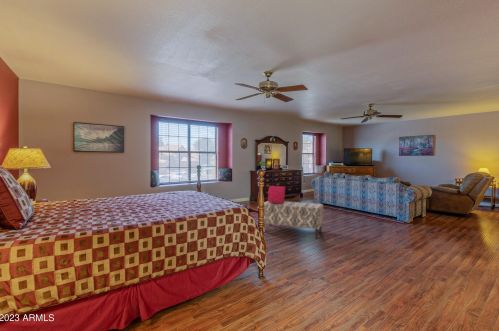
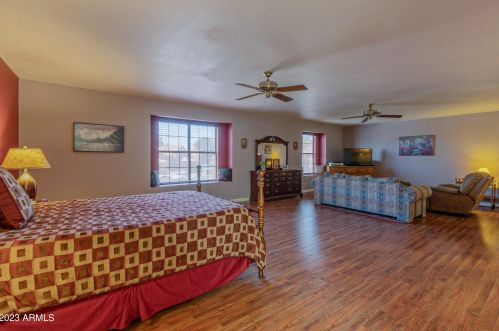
- storage bin [267,185,286,203]
- bench [263,200,324,239]
